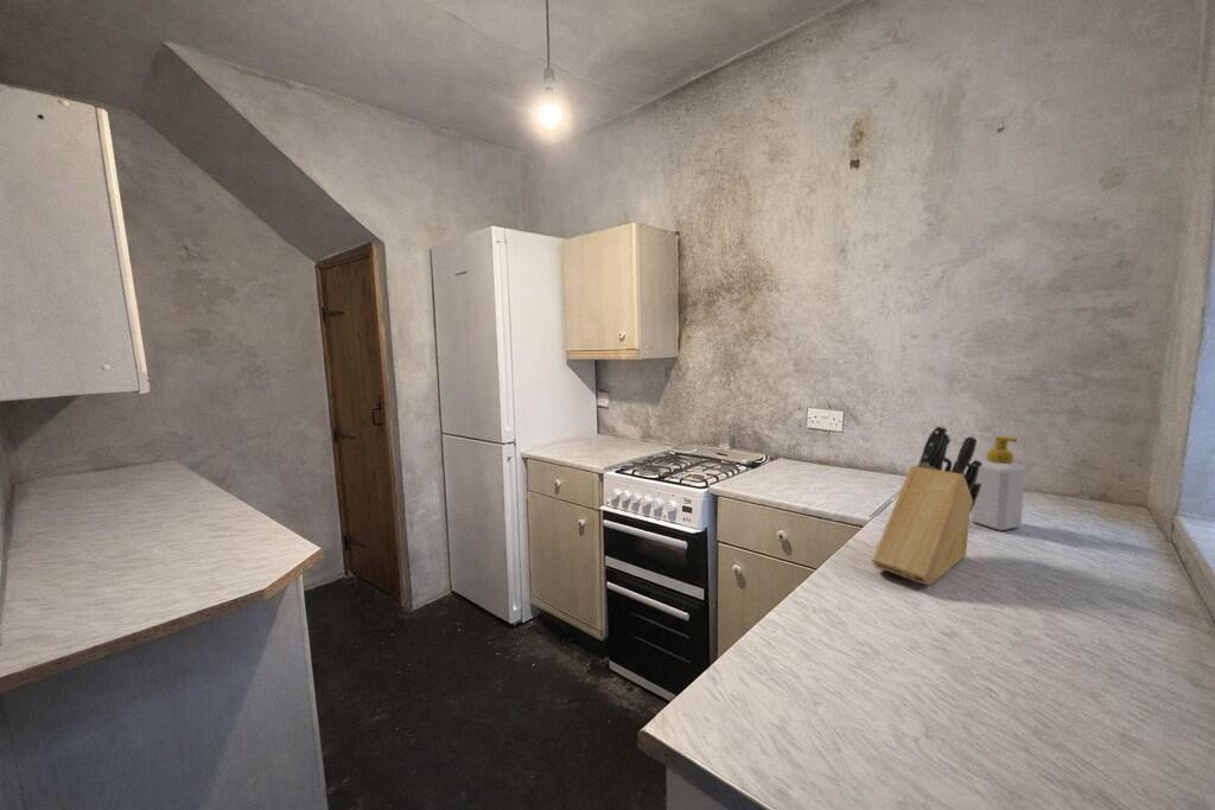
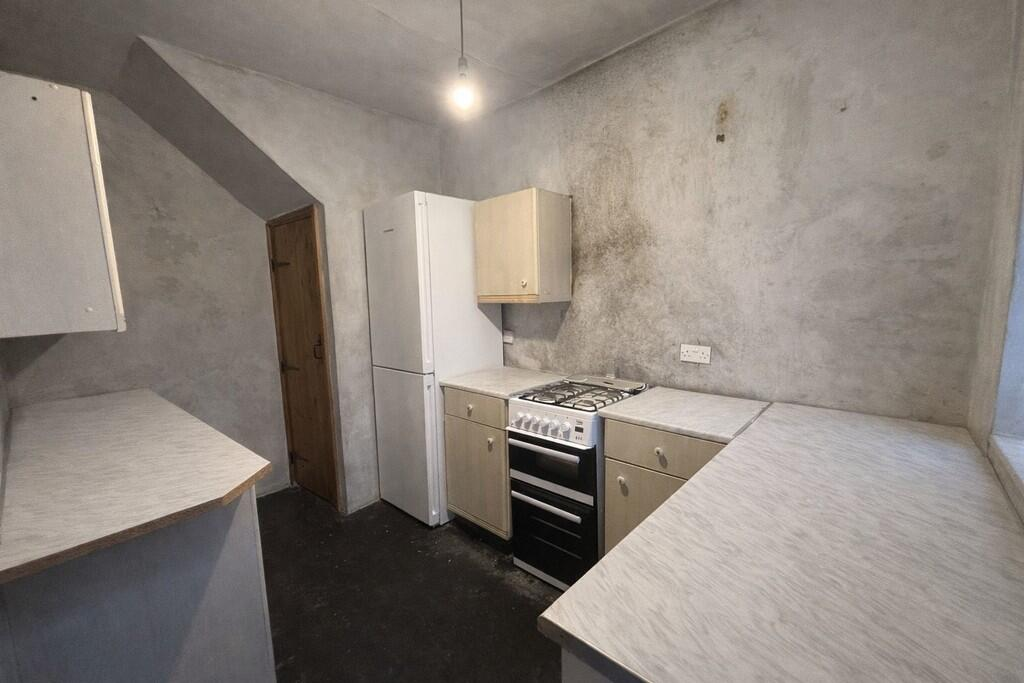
- soap bottle [969,435,1026,531]
- knife block [871,425,982,586]
